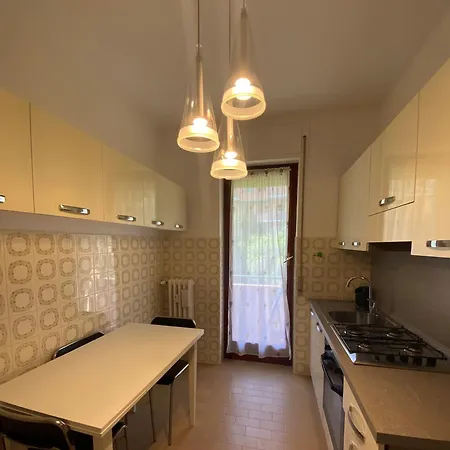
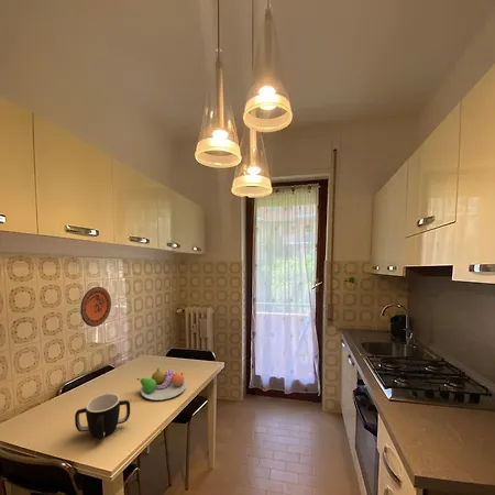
+ decorative plate [79,286,112,328]
+ fruit bowl [136,367,187,402]
+ mug [74,393,131,441]
